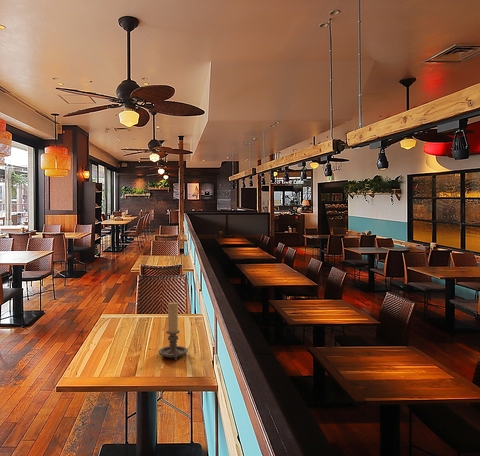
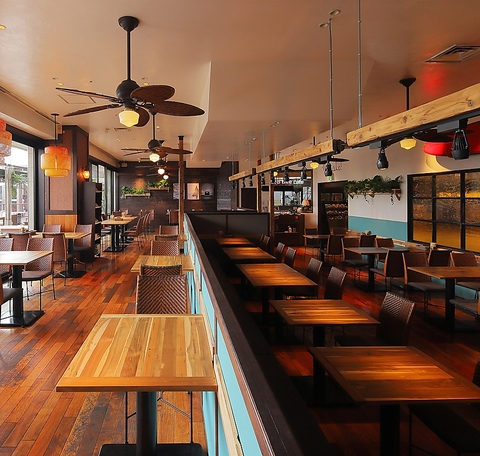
- candle holder [158,301,189,361]
